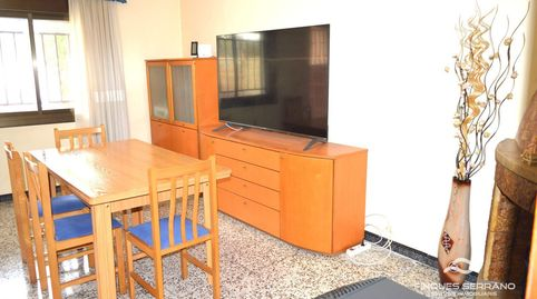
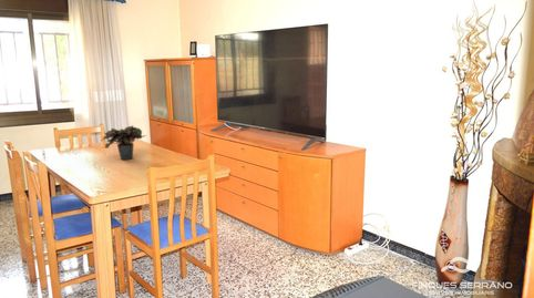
+ potted plant [100,124,147,161]
